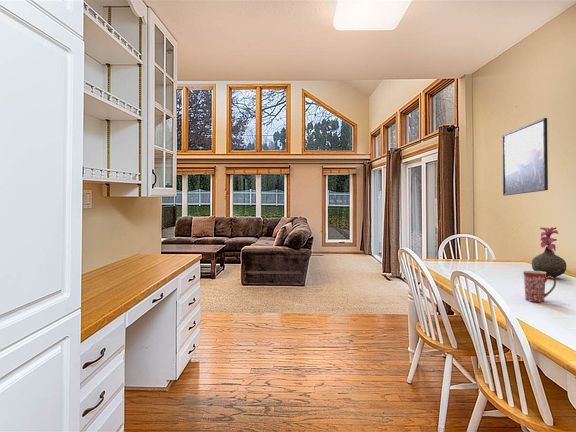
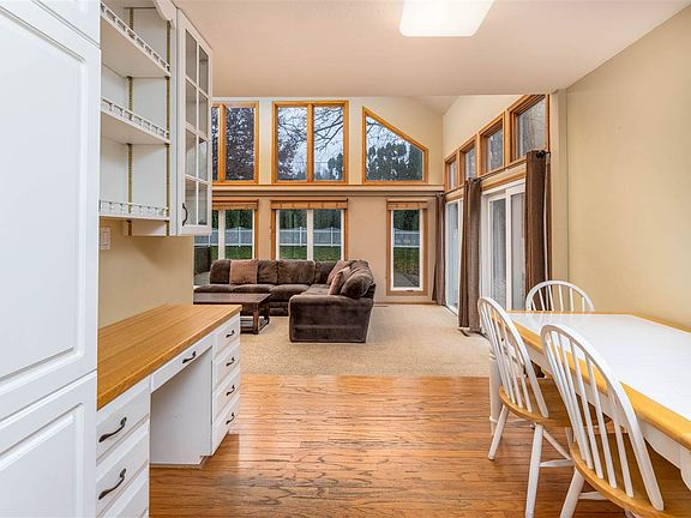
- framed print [501,117,549,197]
- vase [531,226,567,279]
- mug [522,270,557,303]
